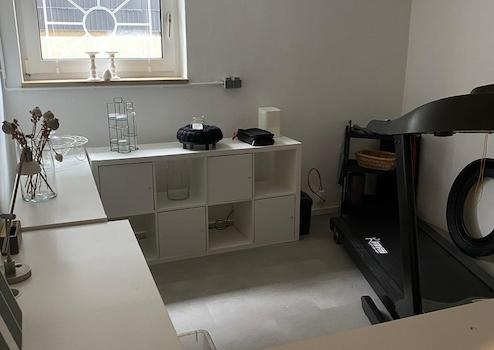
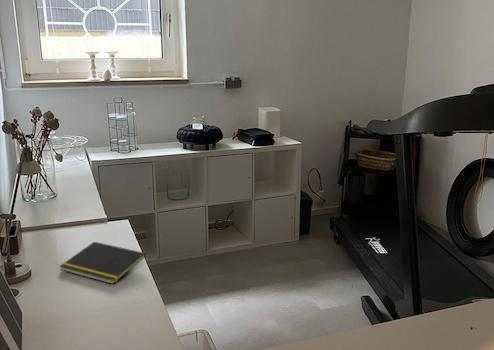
+ notepad [58,241,147,285]
